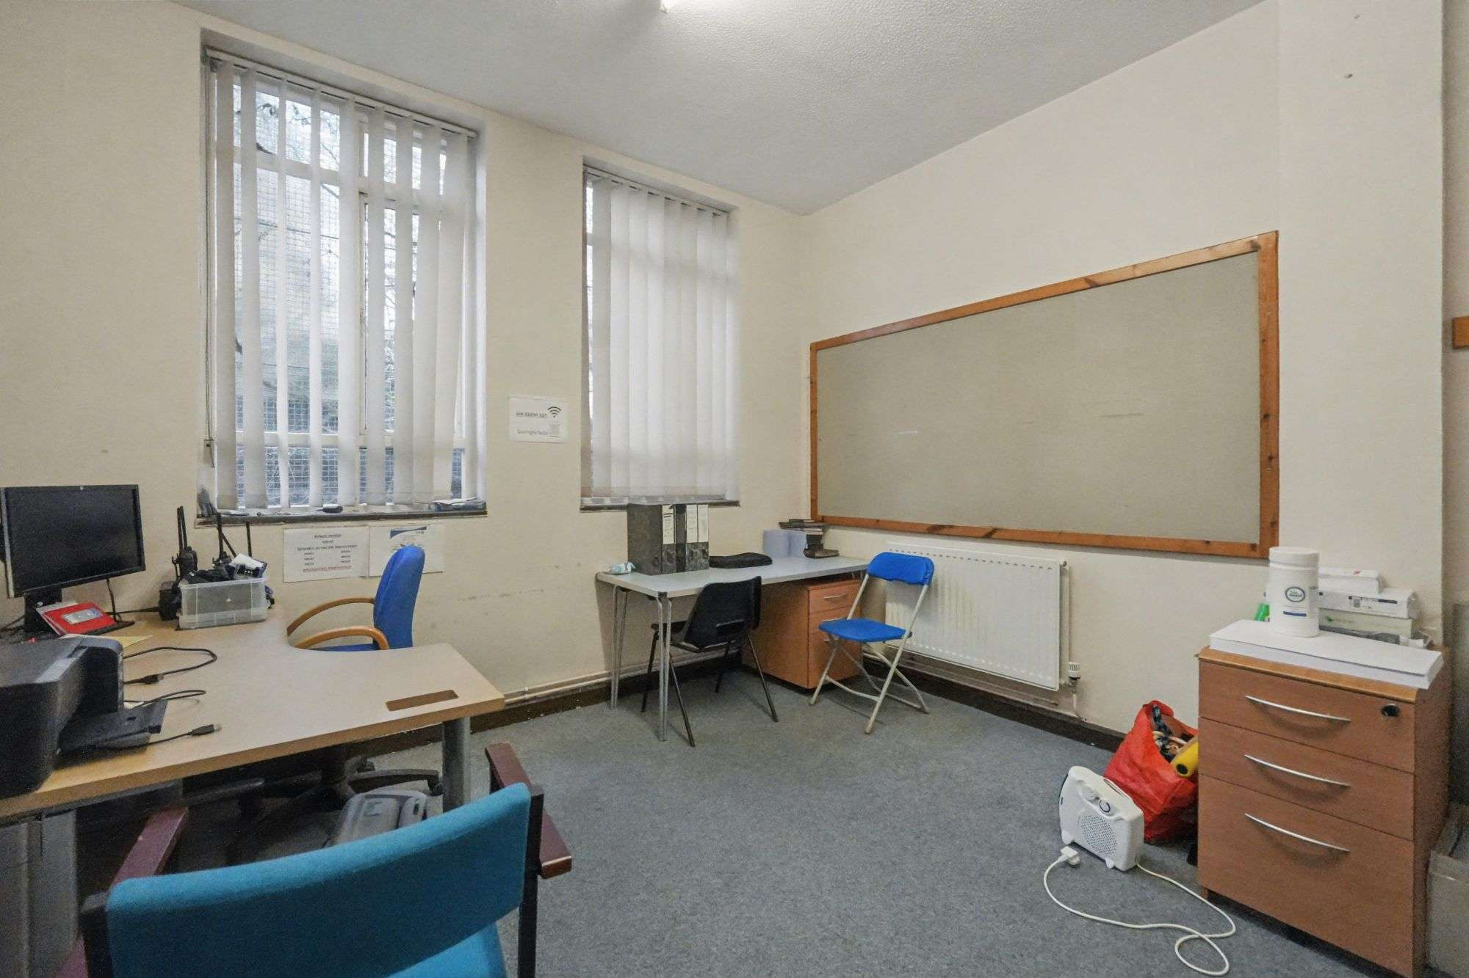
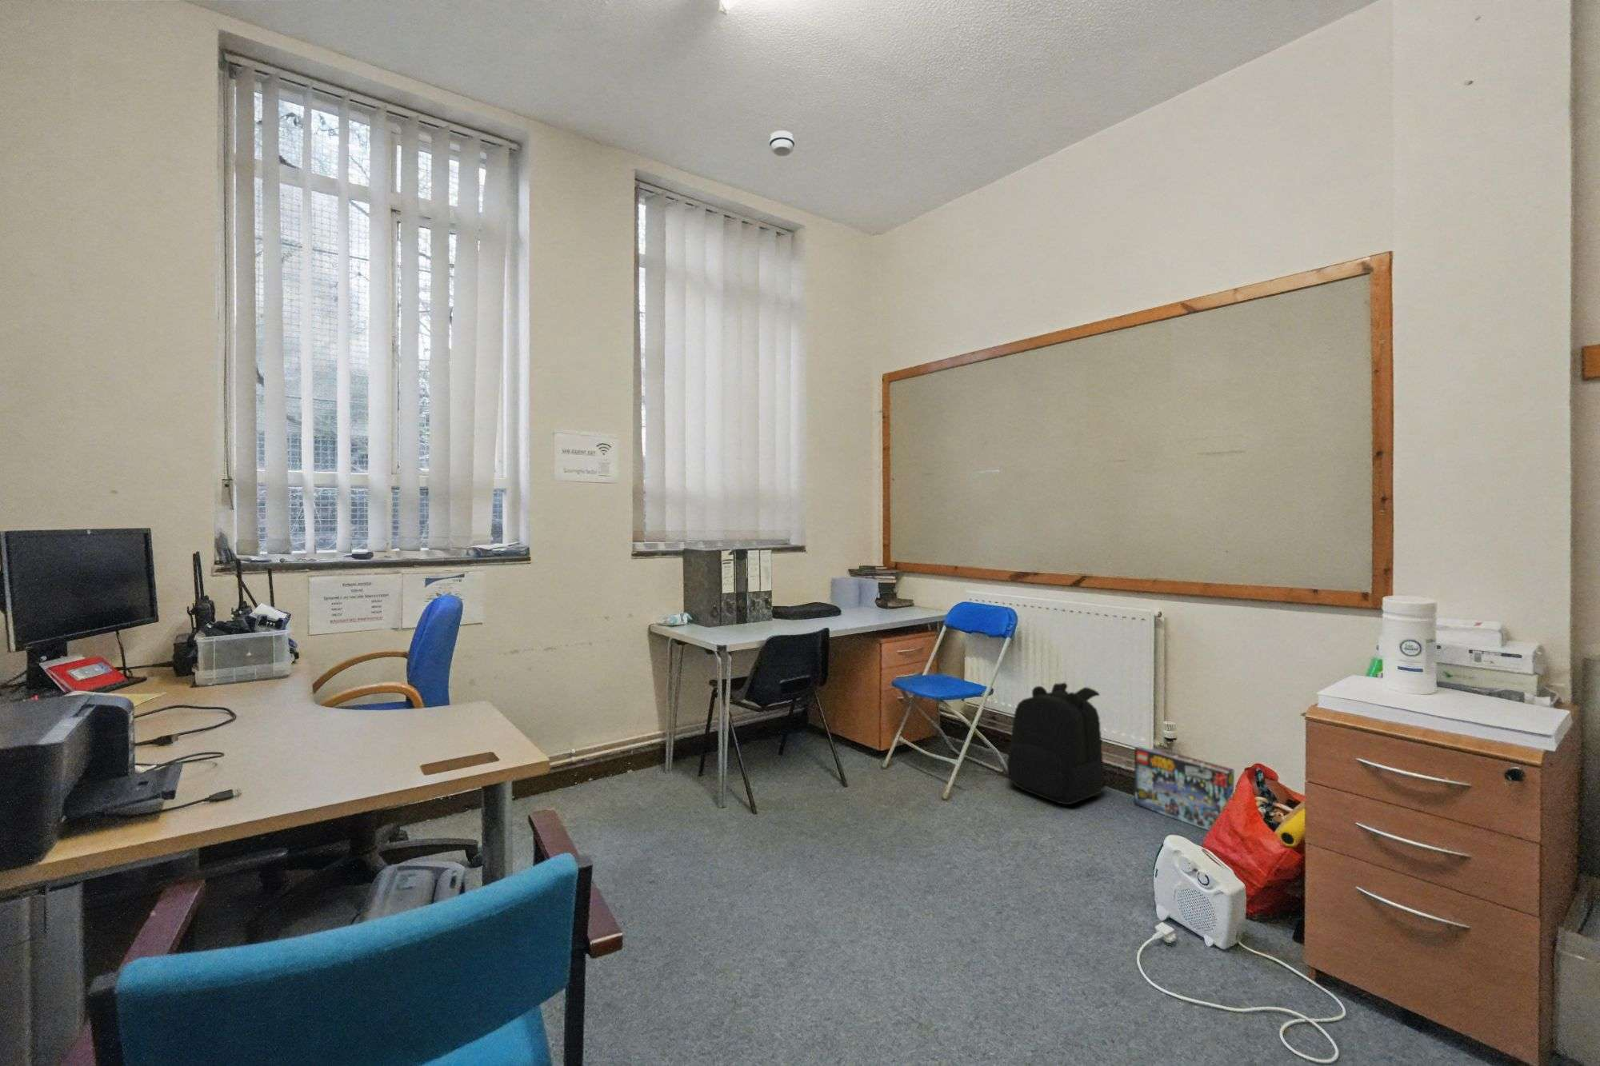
+ backpack [1006,682,1106,805]
+ box [1134,746,1235,832]
+ smoke detector [768,130,795,157]
